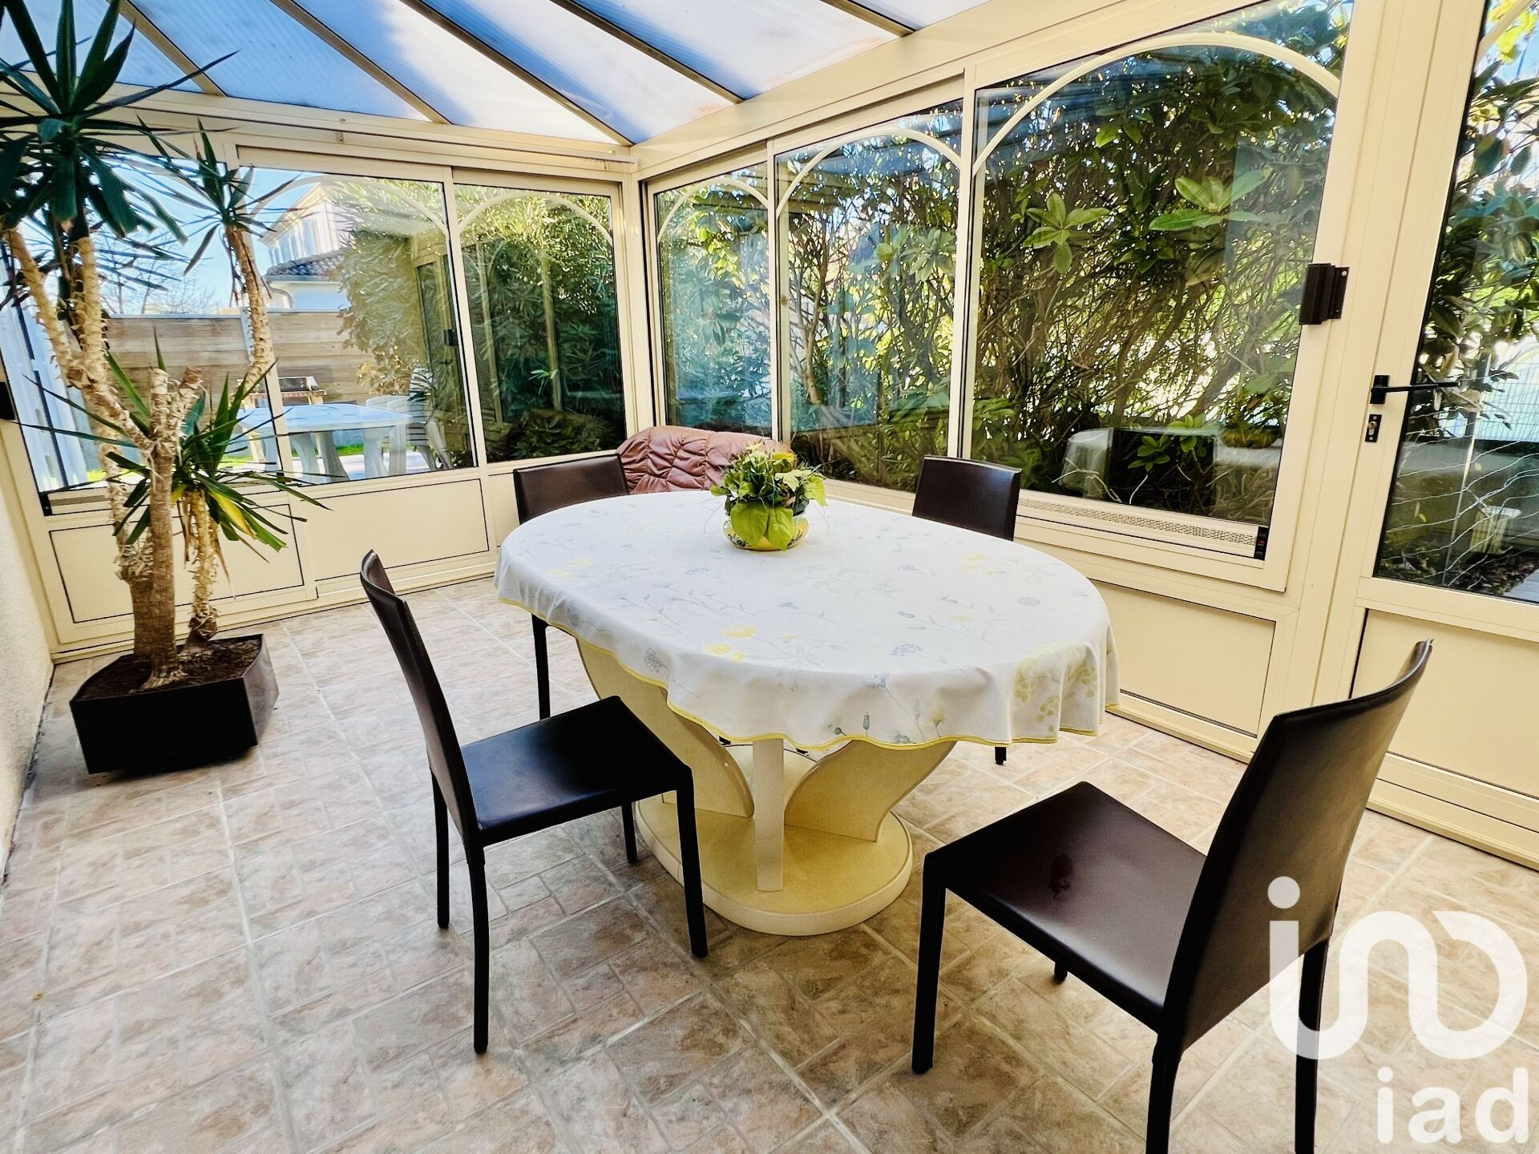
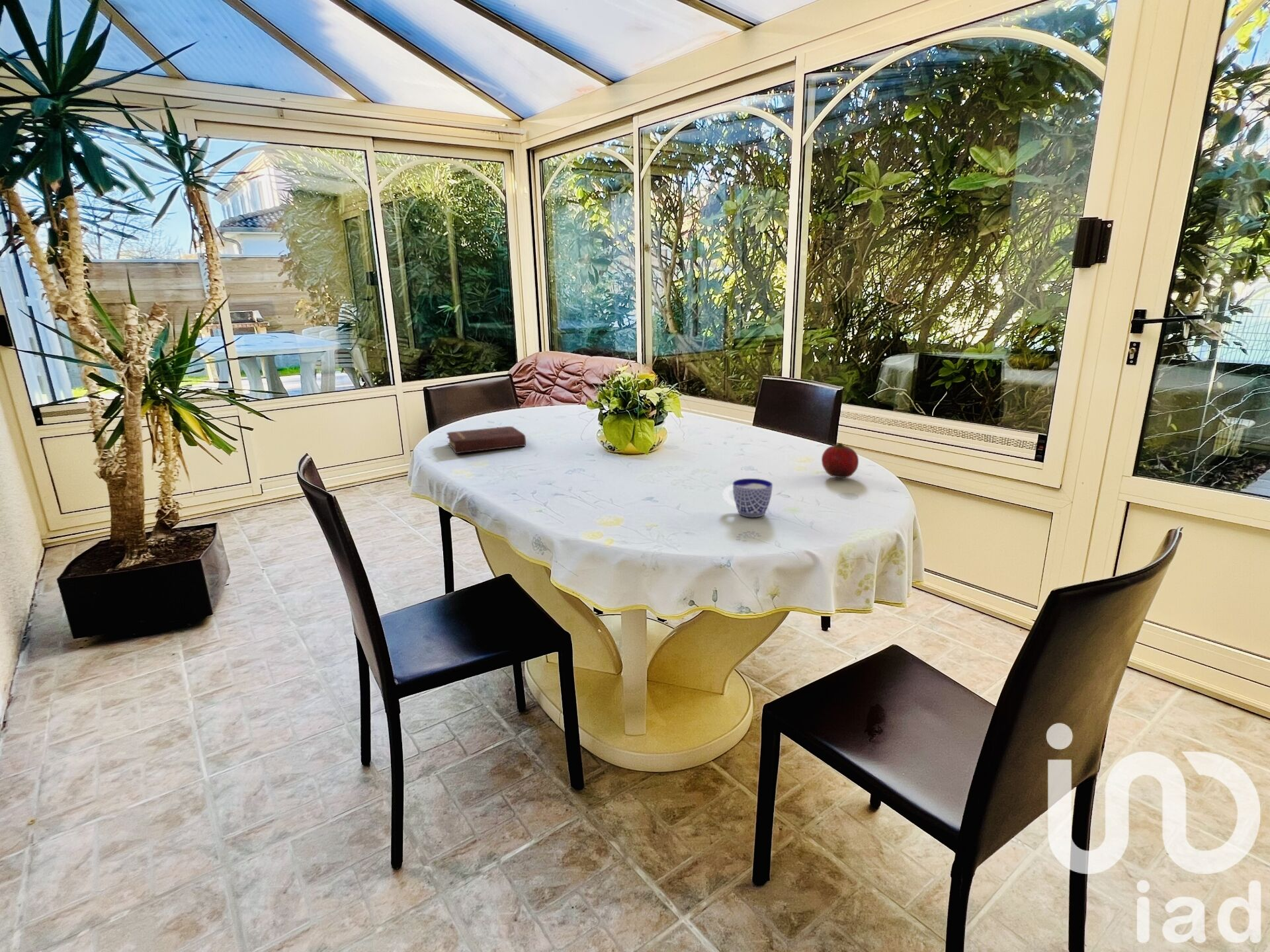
+ fruit [821,442,859,479]
+ hardback book [446,426,527,454]
+ cup [722,478,773,518]
